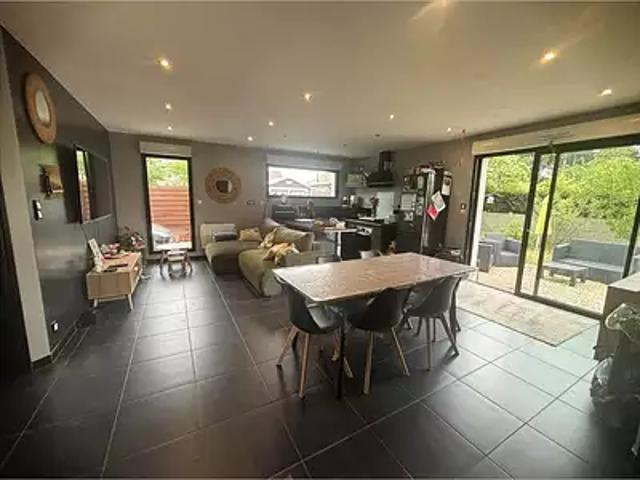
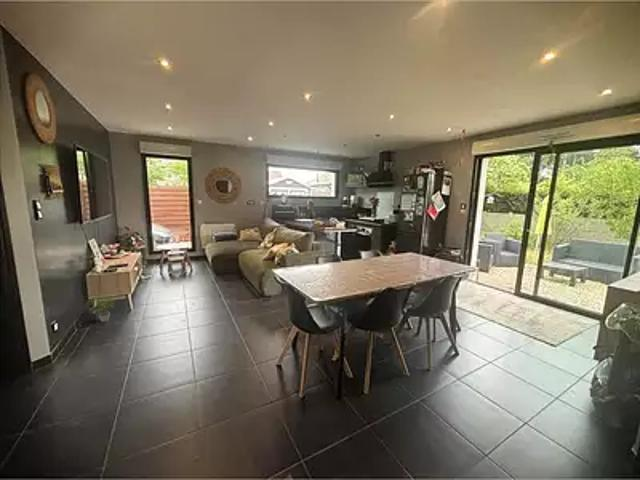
+ potted plant [85,289,117,323]
